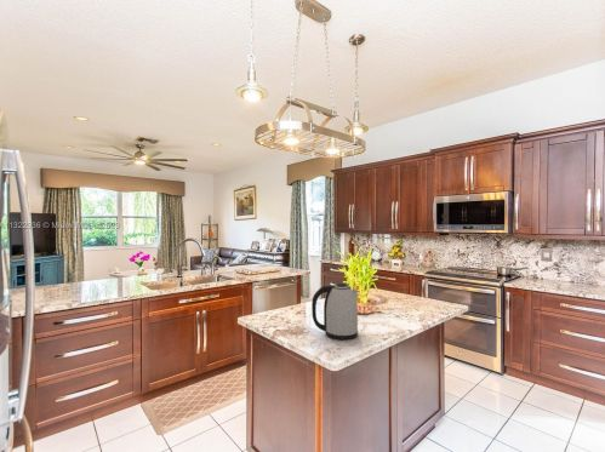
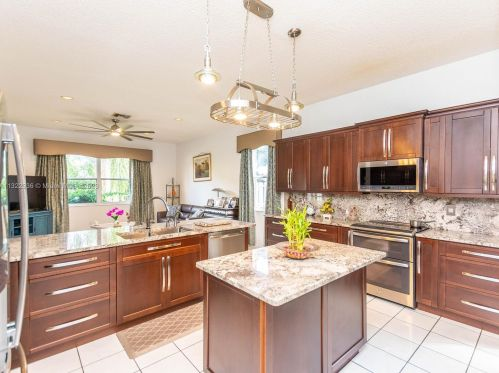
- kettle [310,282,359,342]
